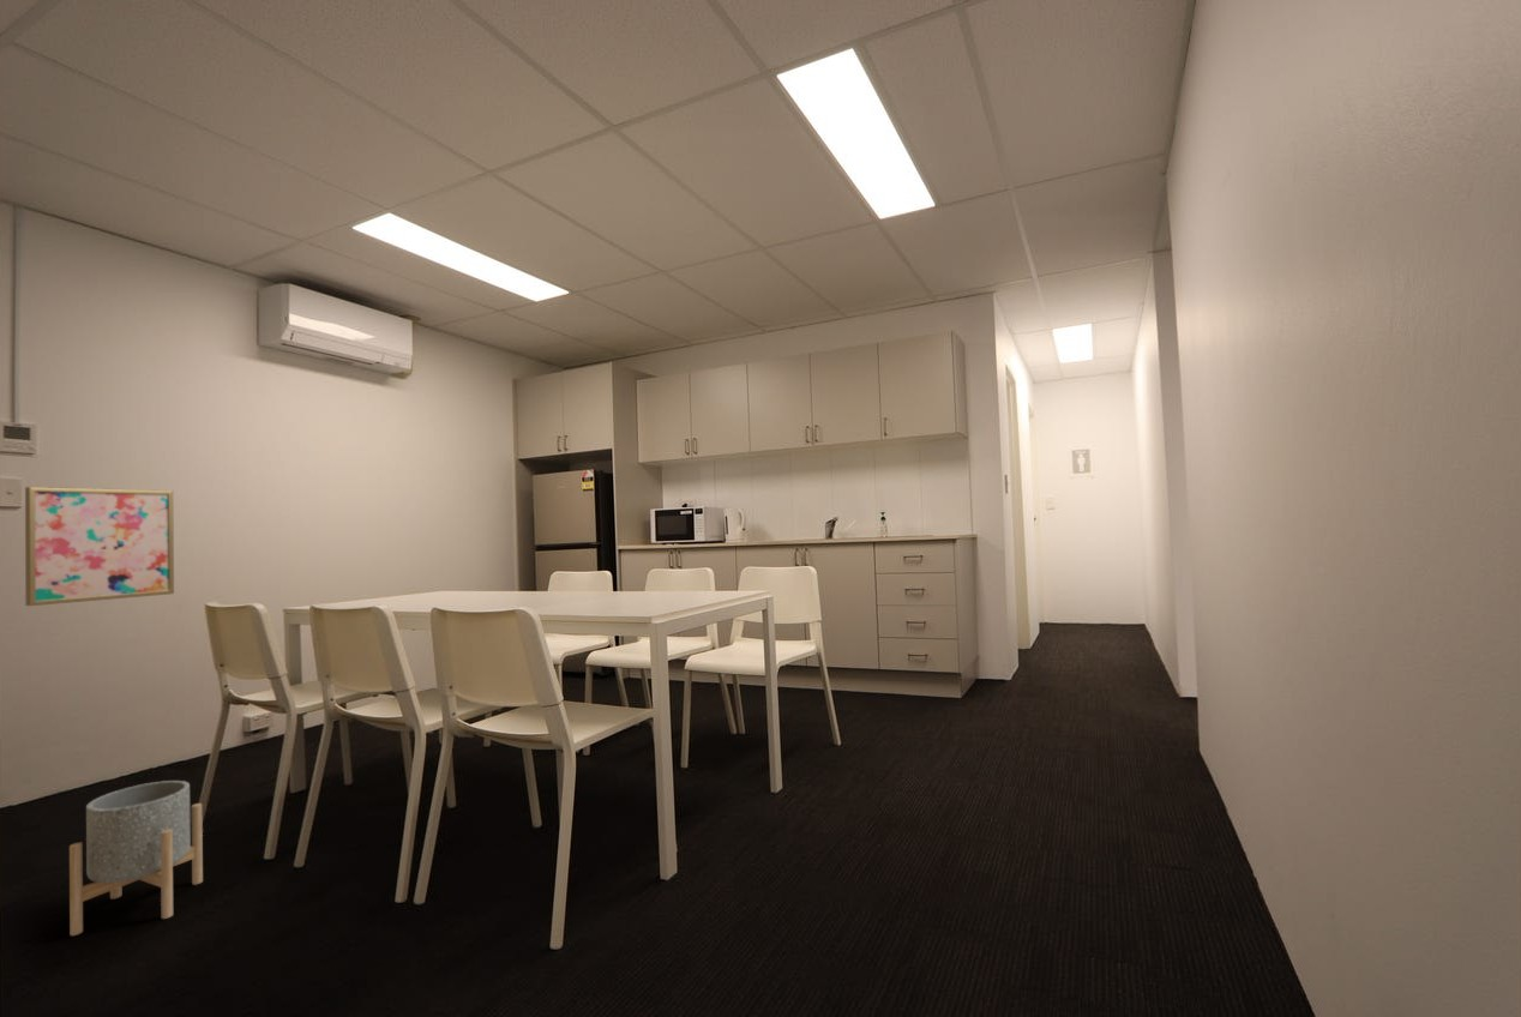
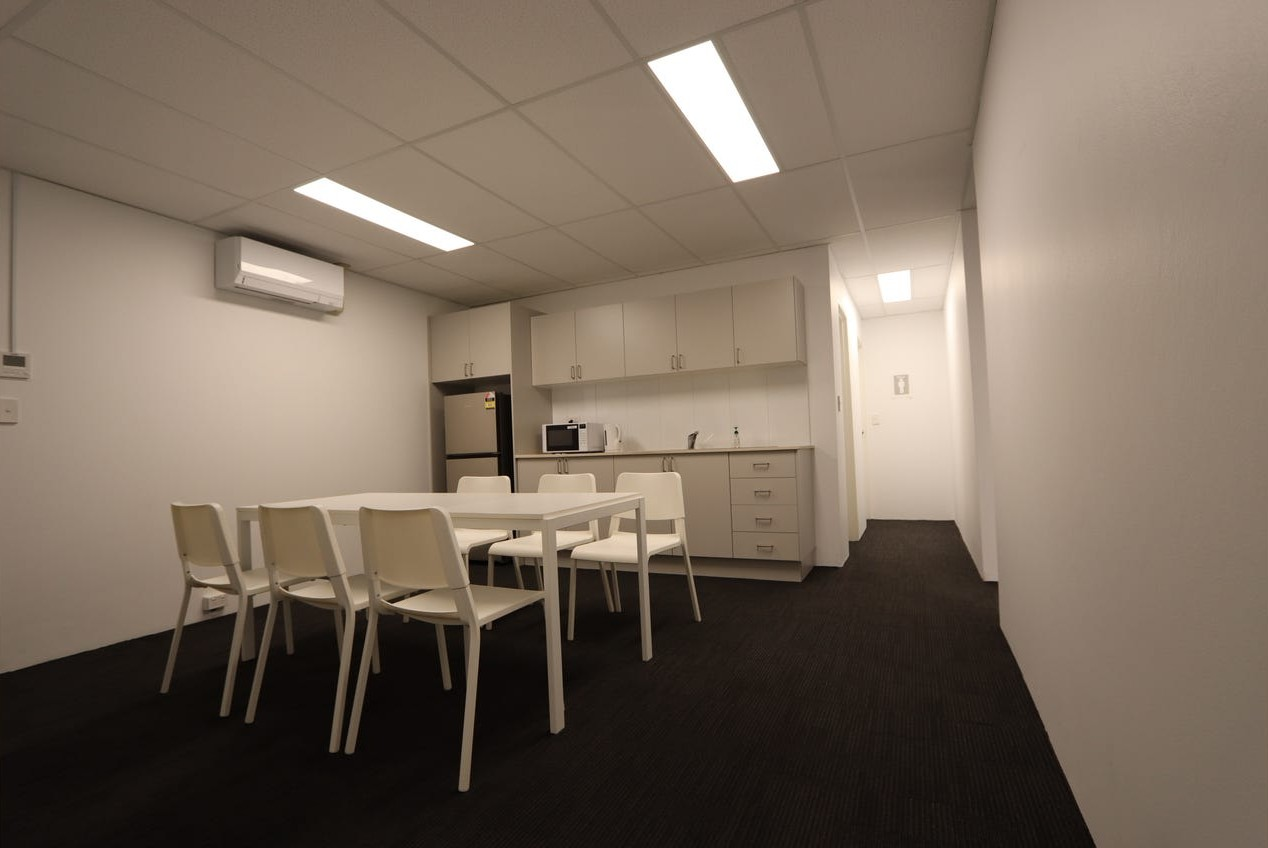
- wall art [24,486,175,607]
- planter [68,780,204,937]
